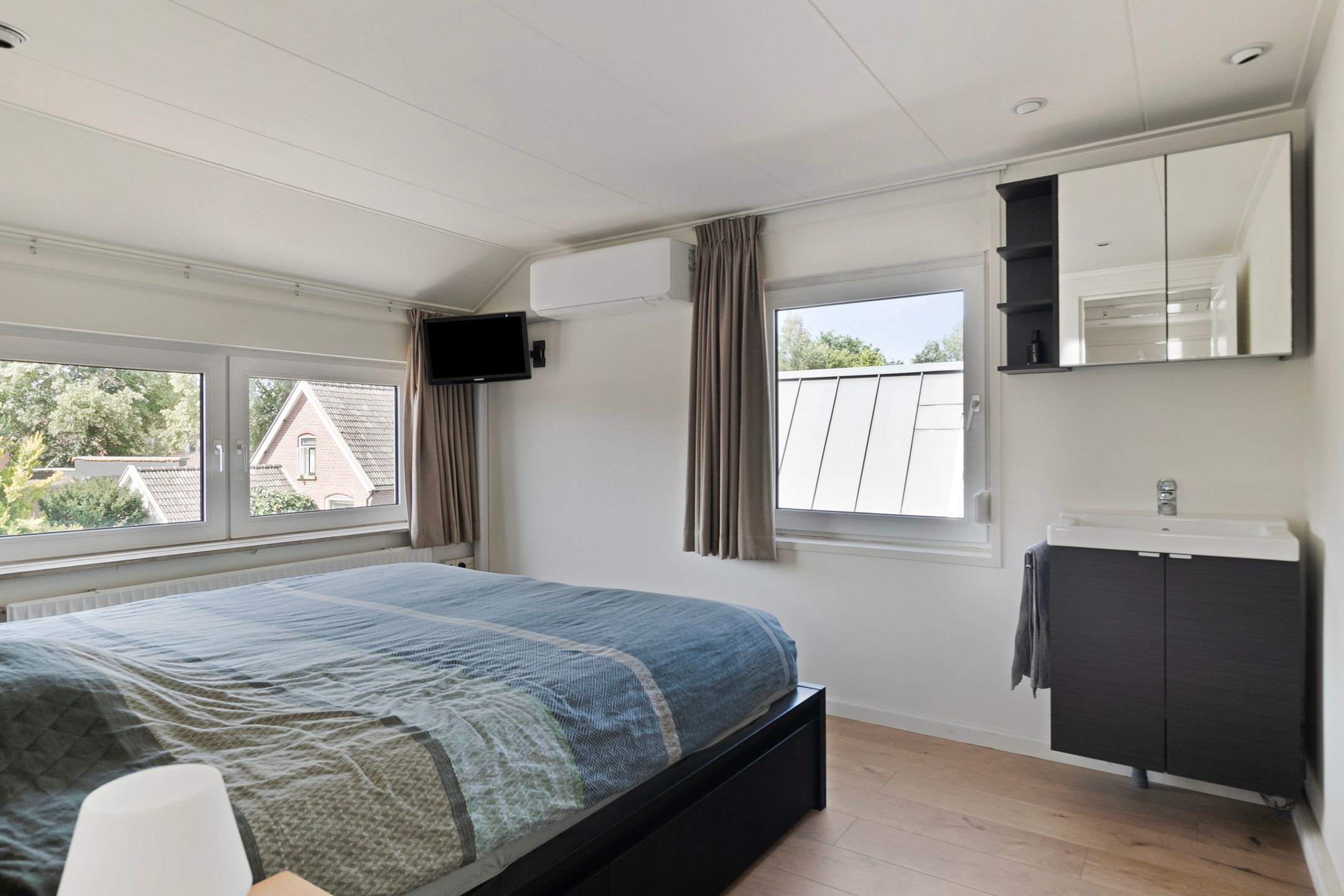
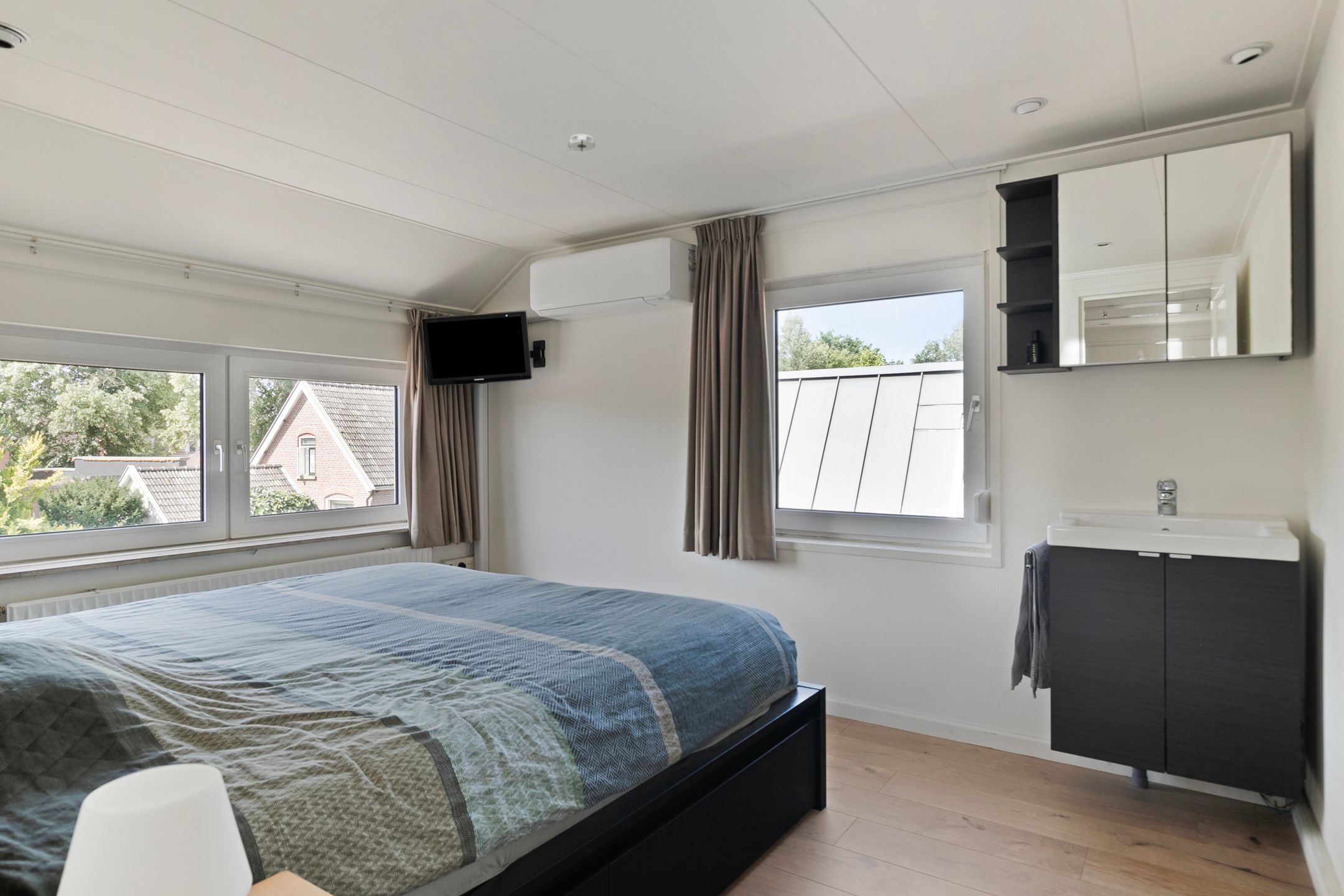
+ smoke detector [566,134,597,152]
